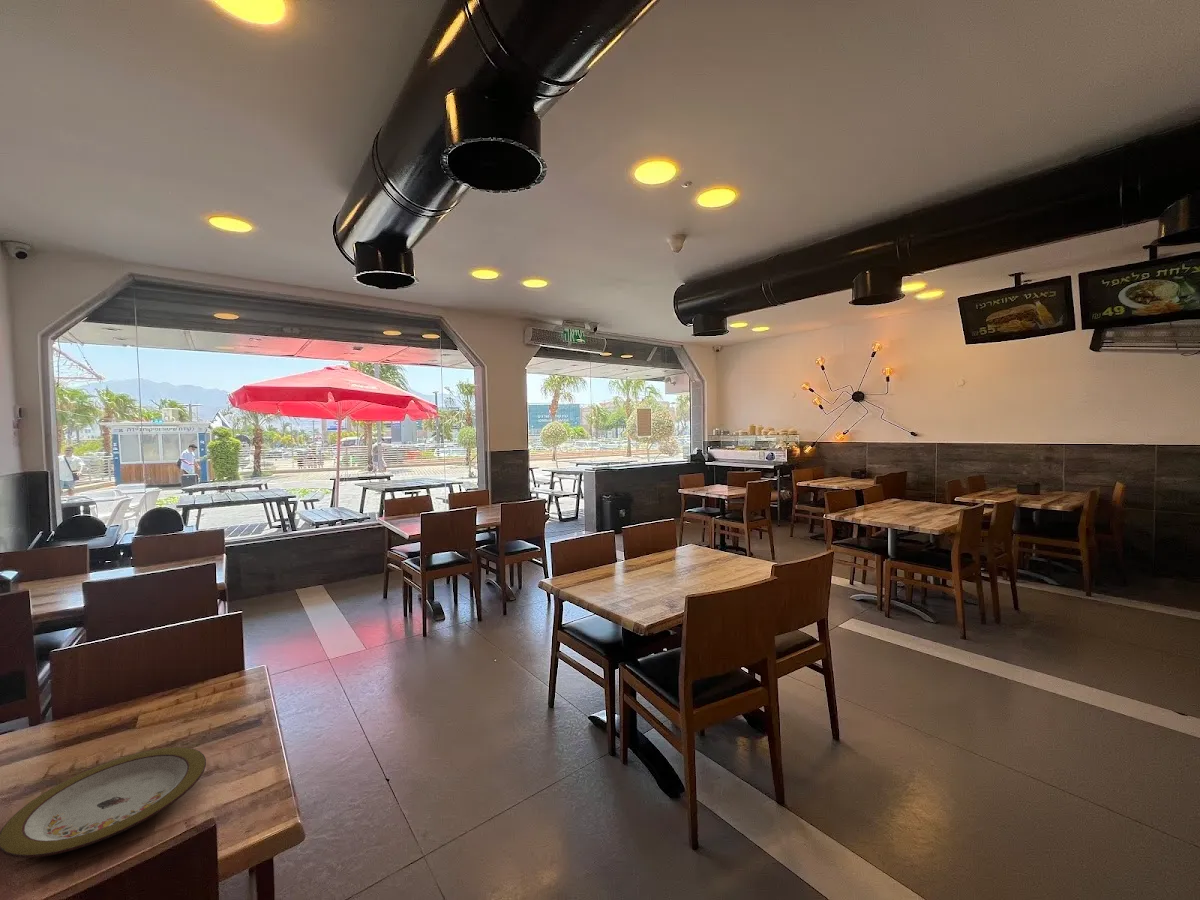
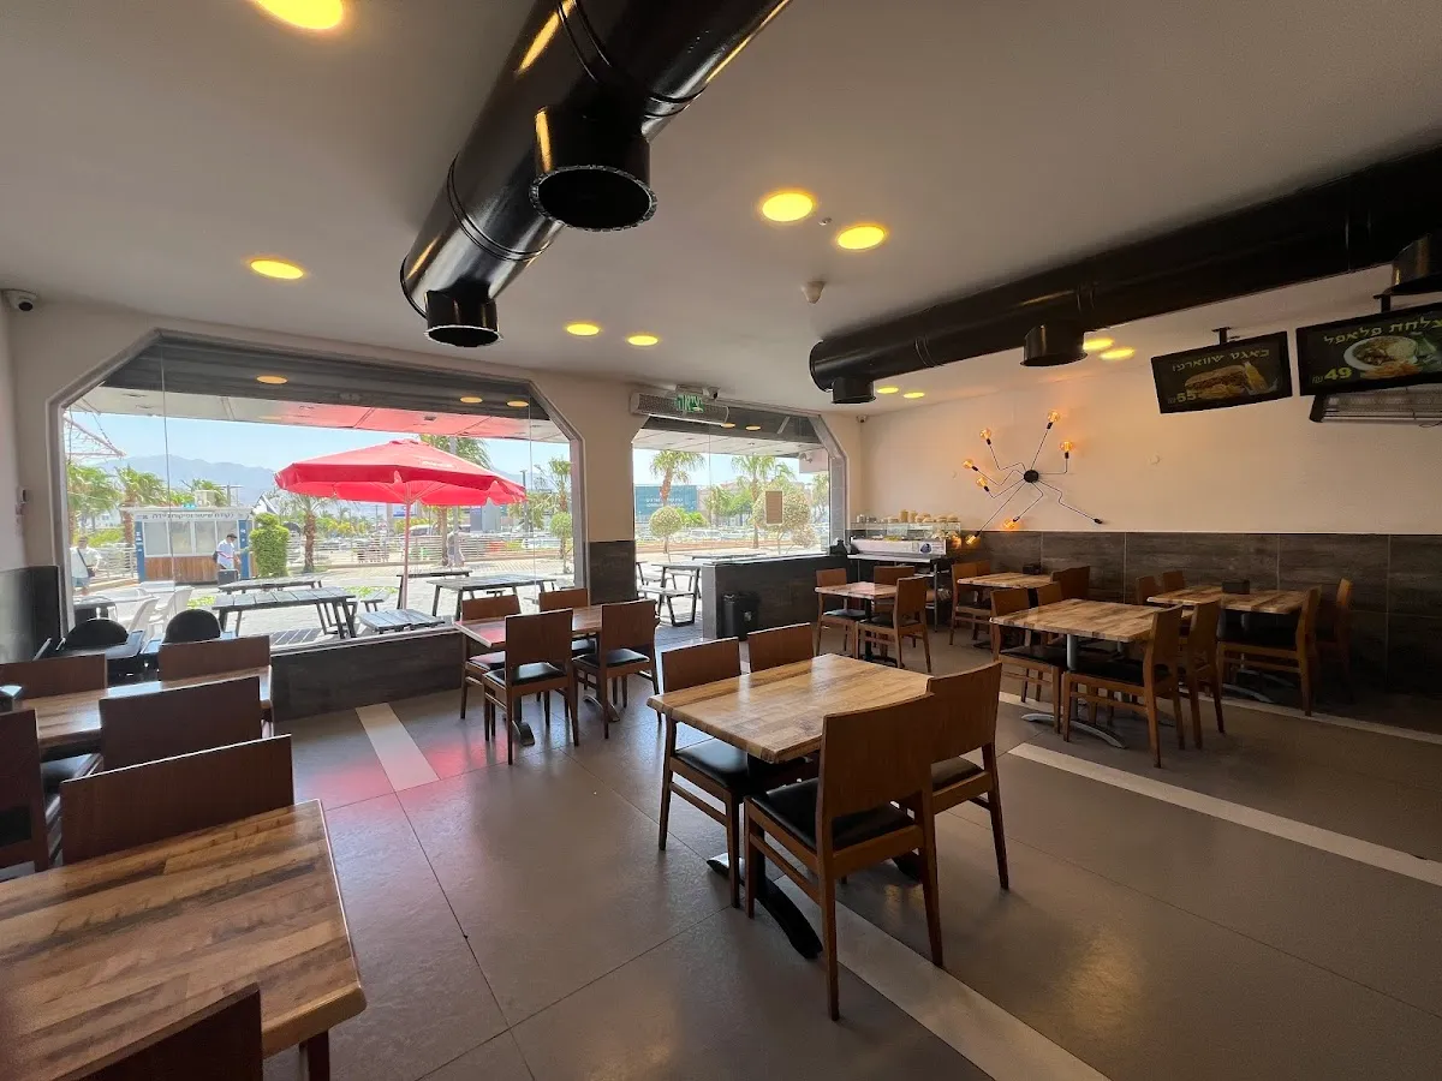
- plate [0,746,207,859]
